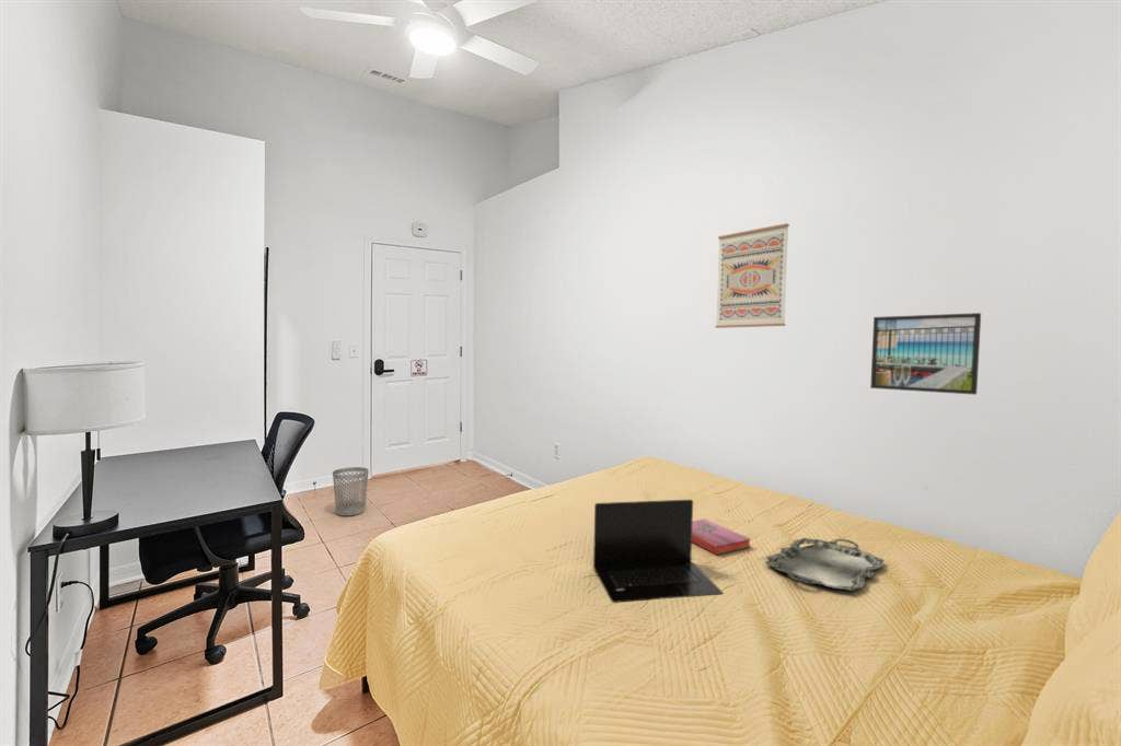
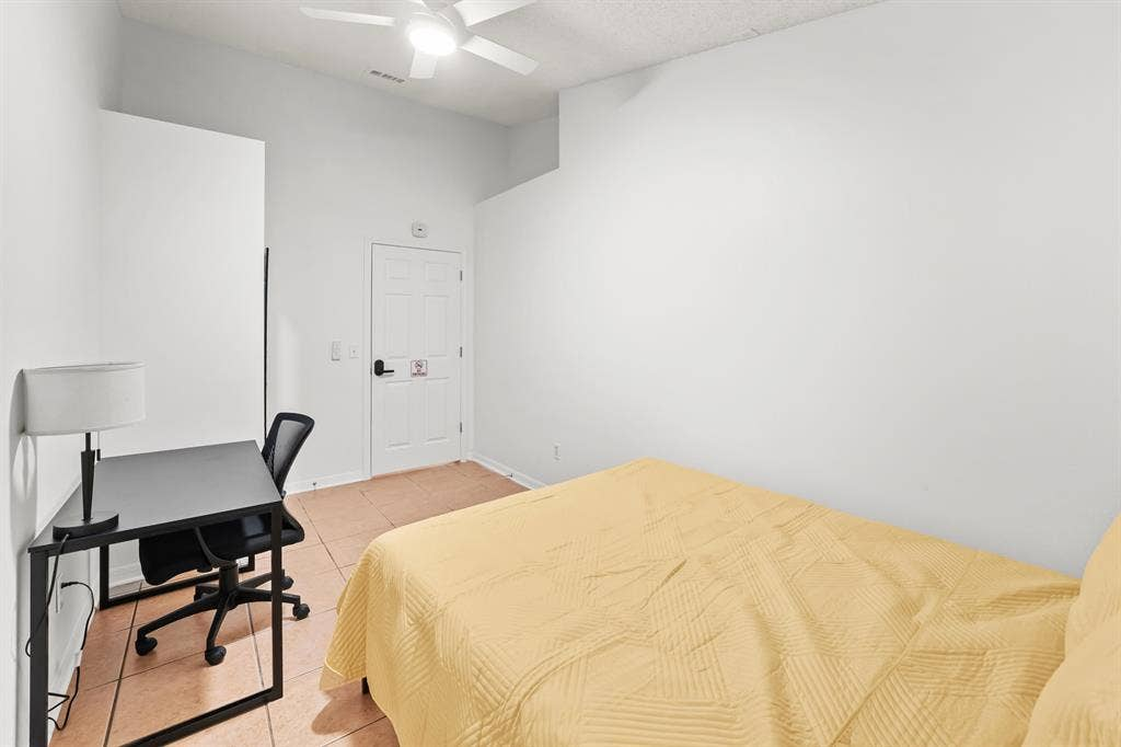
- serving tray [764,537,886,592]
- laptop [592,499,724,604]
- wastebasket [332,466,370,516]
- hardback book [692,517,752,556]
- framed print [869,312,982,396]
- wall art [715,222,790,329]
